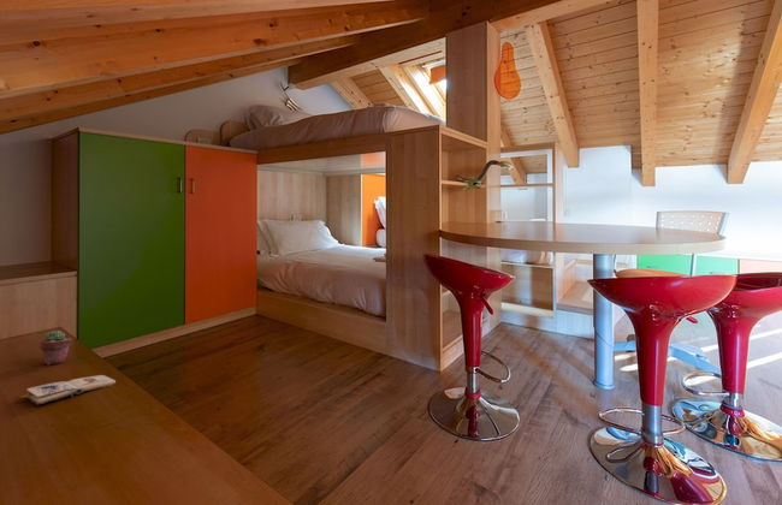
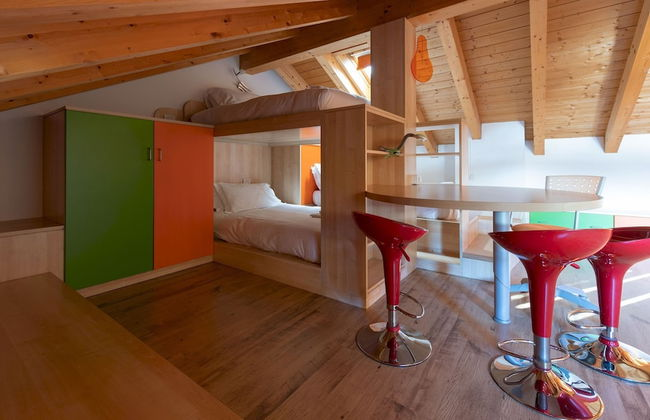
- paperback book [22,374,117,405]
- potted succulent [38,329,73,366]
